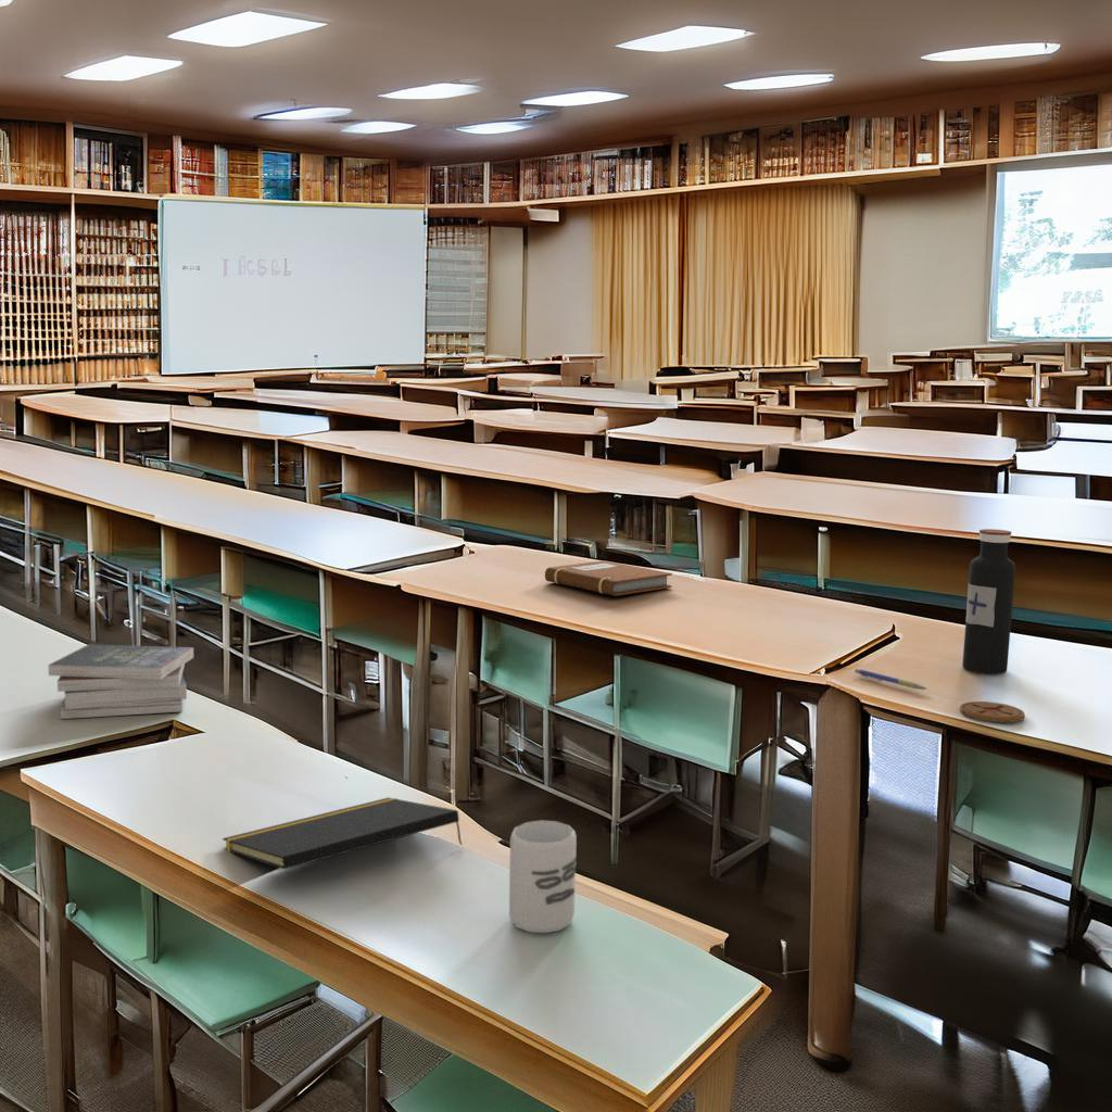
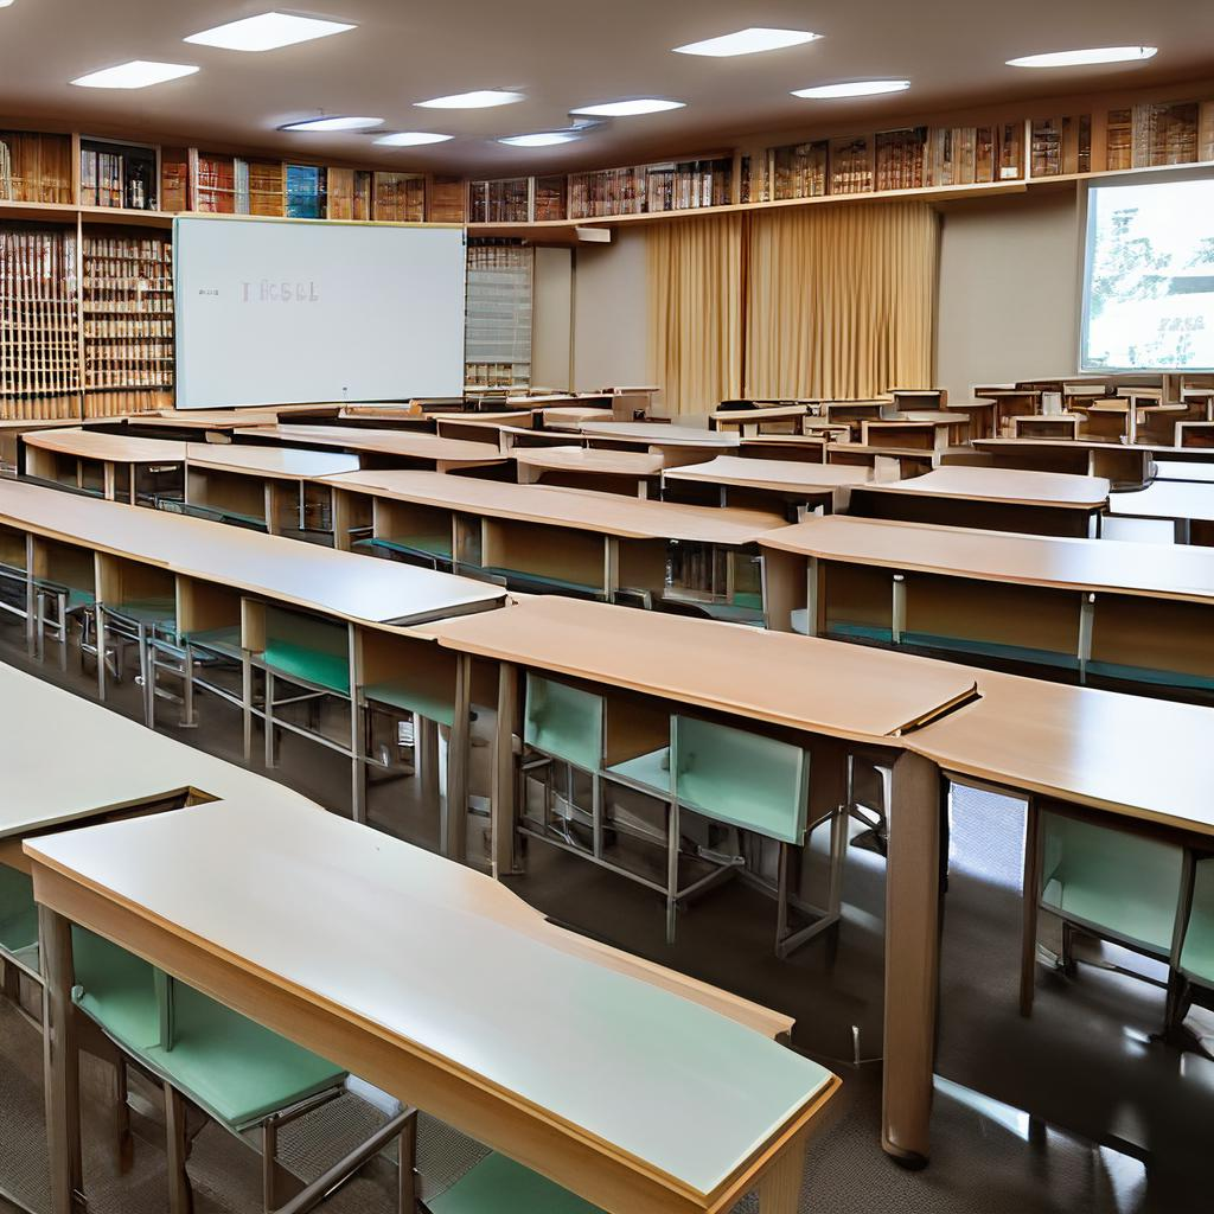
- cup [508,819,578,934]
- notepad [222,796,464,871]
- notebook [544,559,673,597]
- coaster [959,700,1026,723]
- book [47,643,194,720]
- pen [854,668,927,691]
- water bottle [961,528,1016,675]
